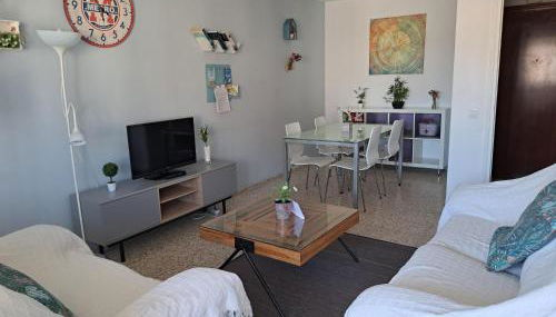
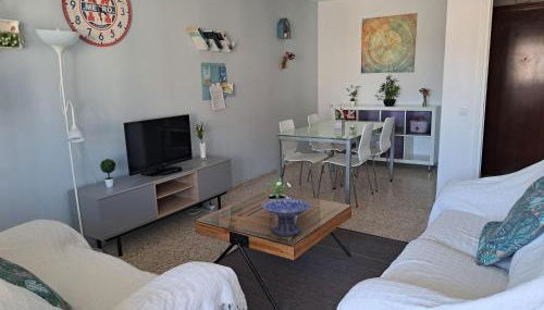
+ decorative bowl [260,197,313,237]
